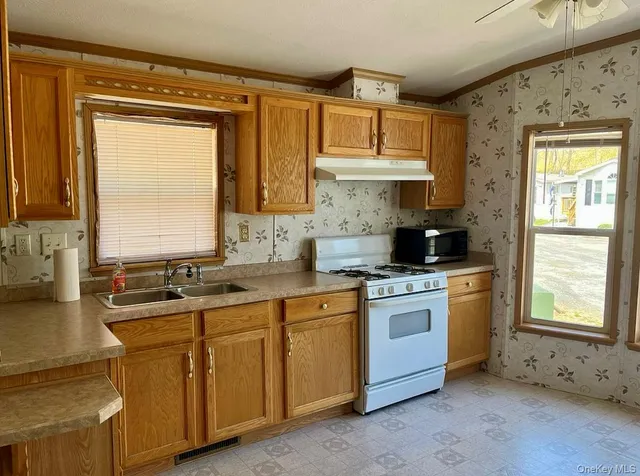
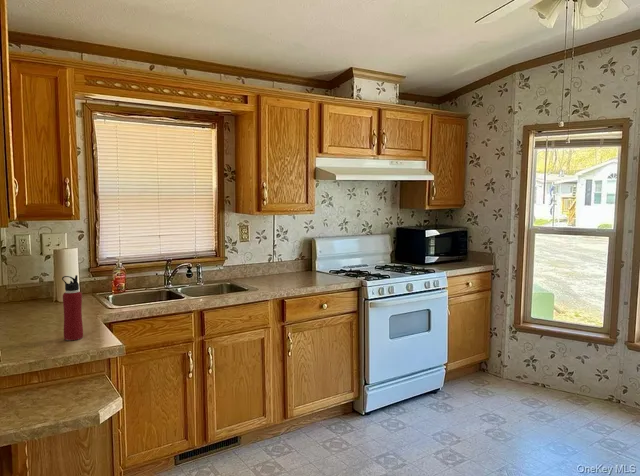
+ water bottle [61,274,84,341]
